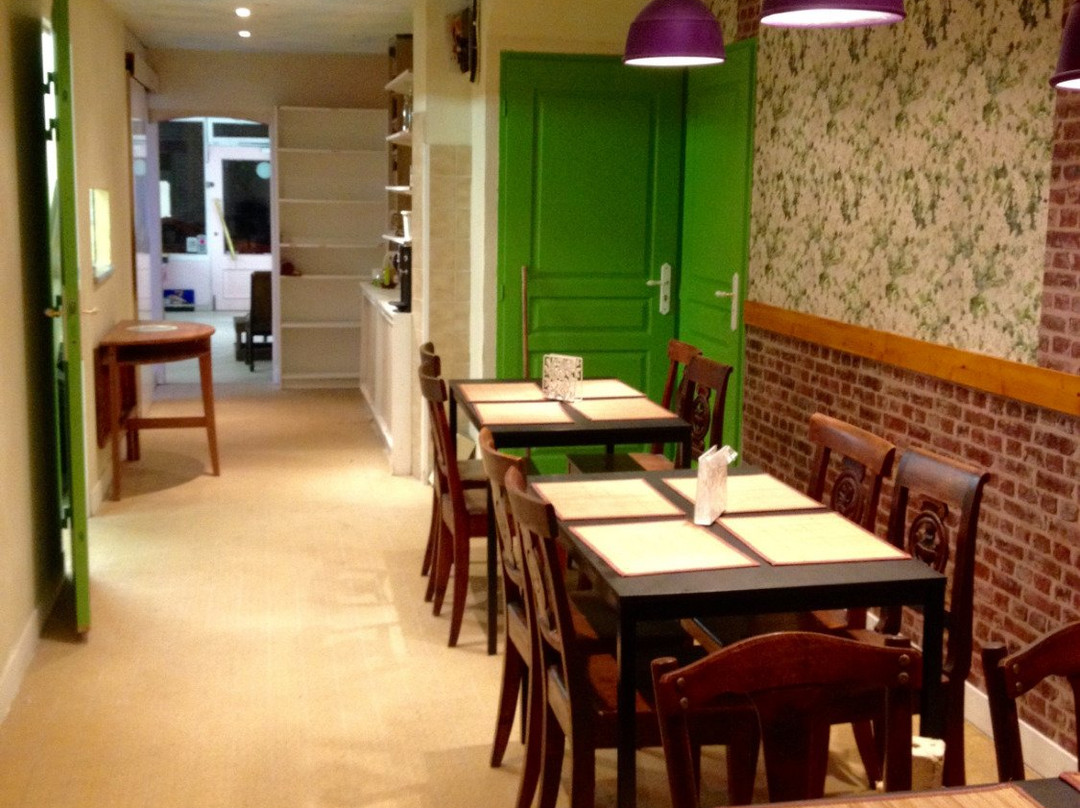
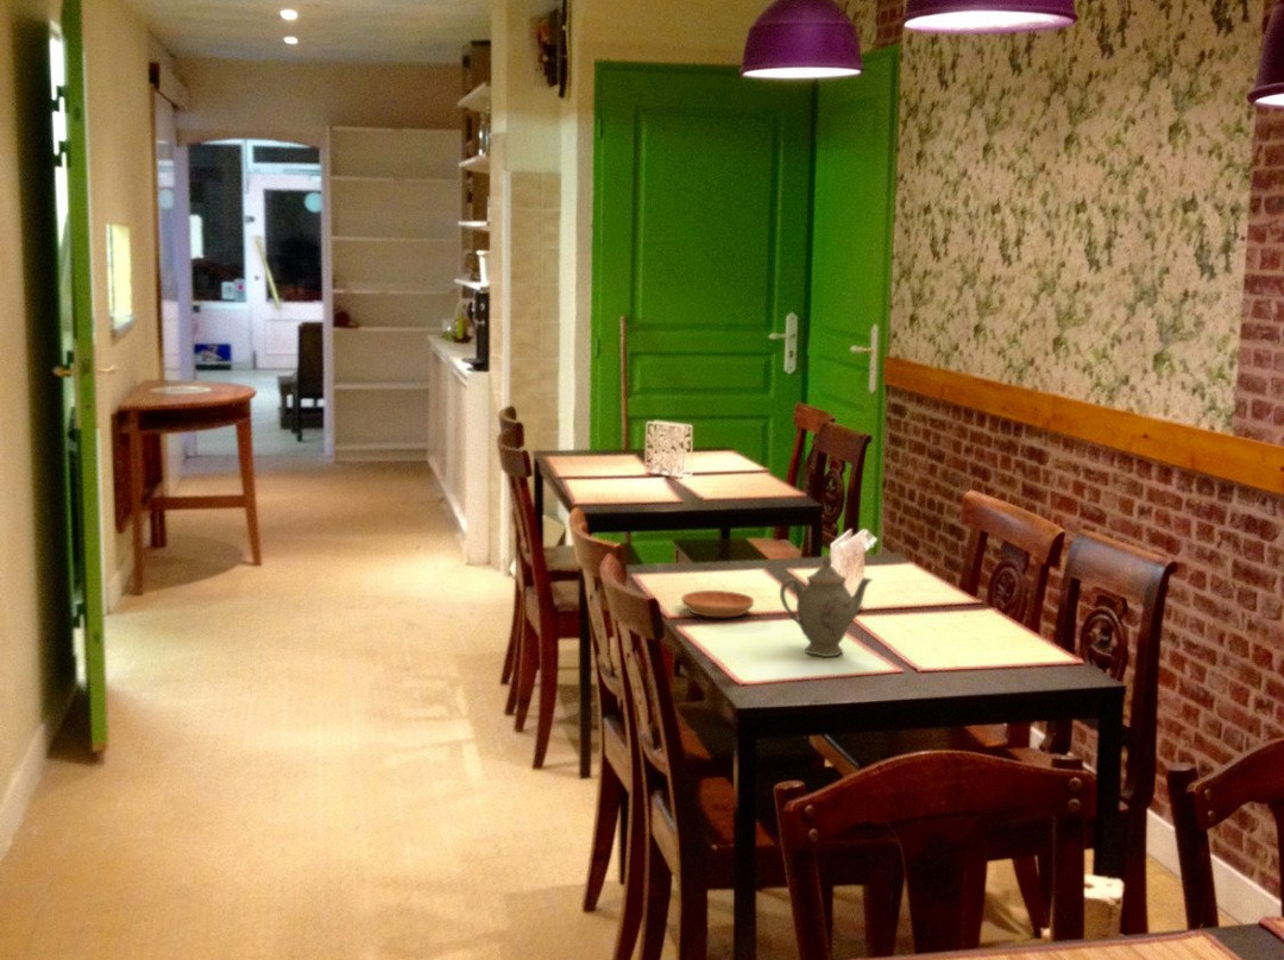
+ saucer [680,589,755,618]
+ chinaware [779,554,874,658]
